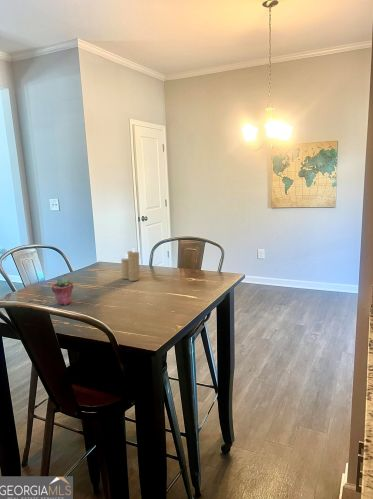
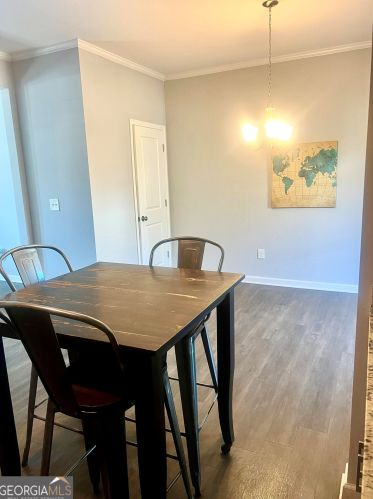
- candle [120,246,141,282]
- potted succulent [51,276,74,306]
